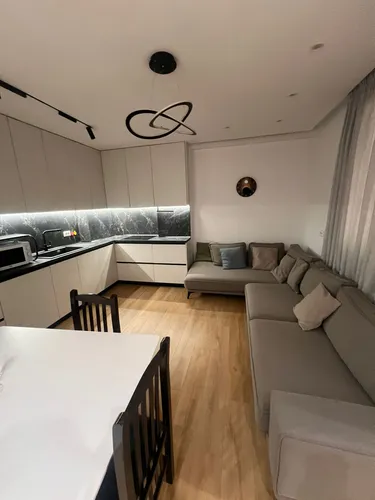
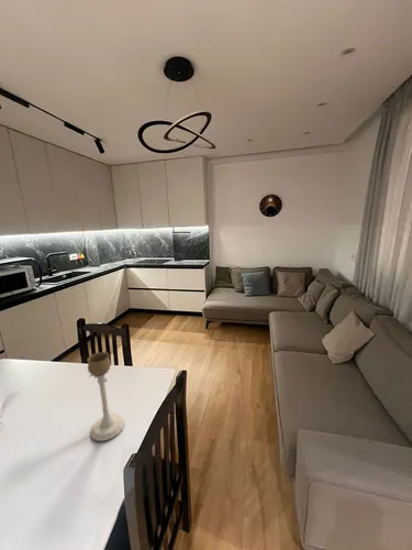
+ candle holder [86,351,126,442]
